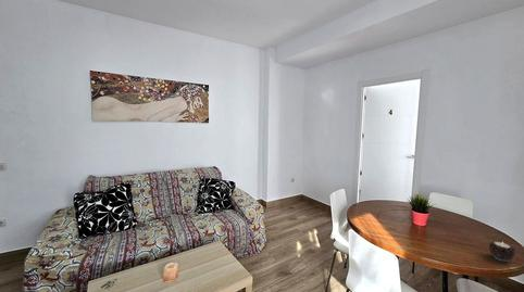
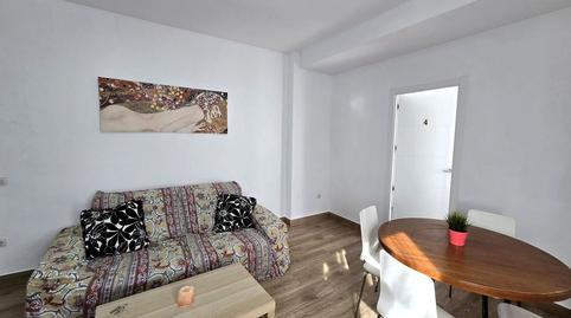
- candle [487,241,516,263]
